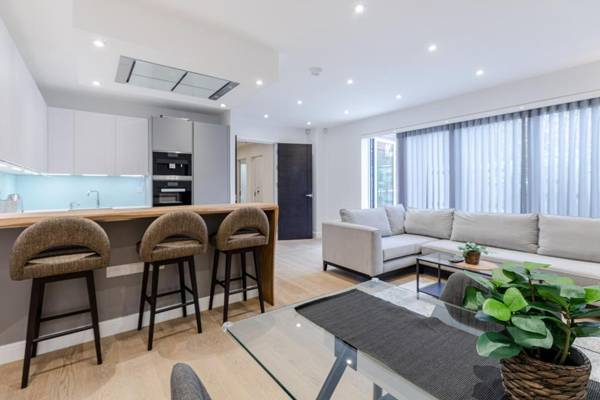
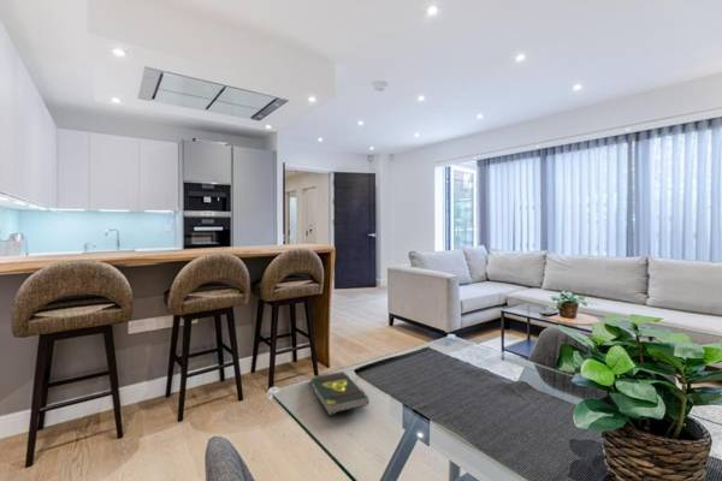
+ book [308,370,369,416]
